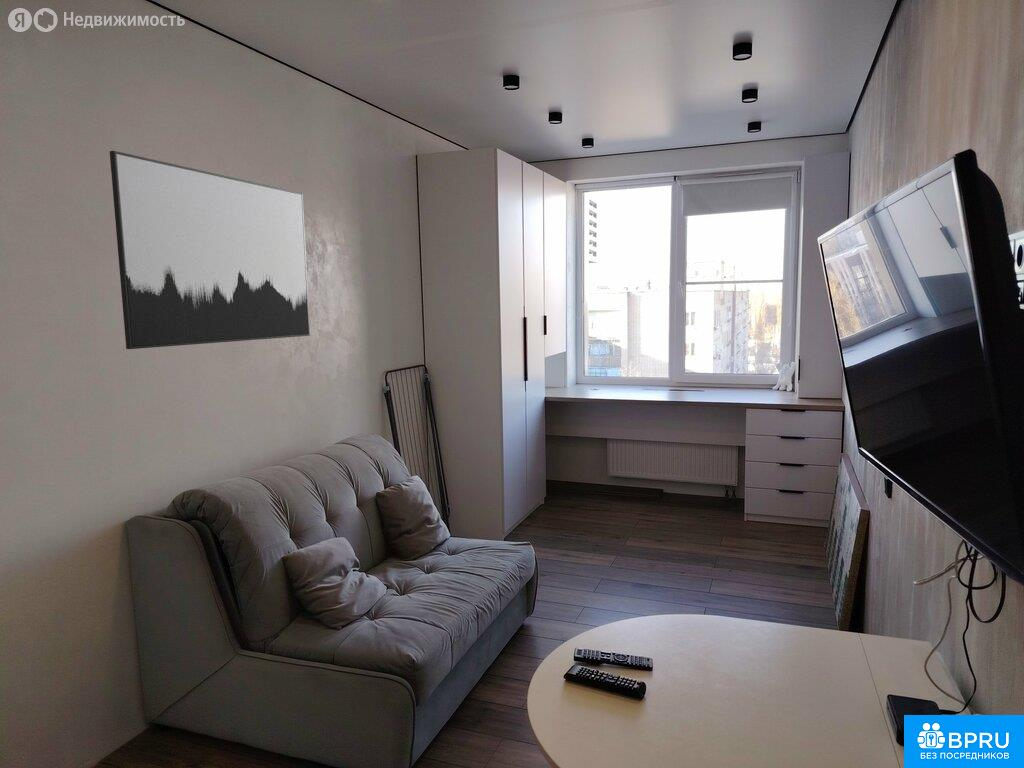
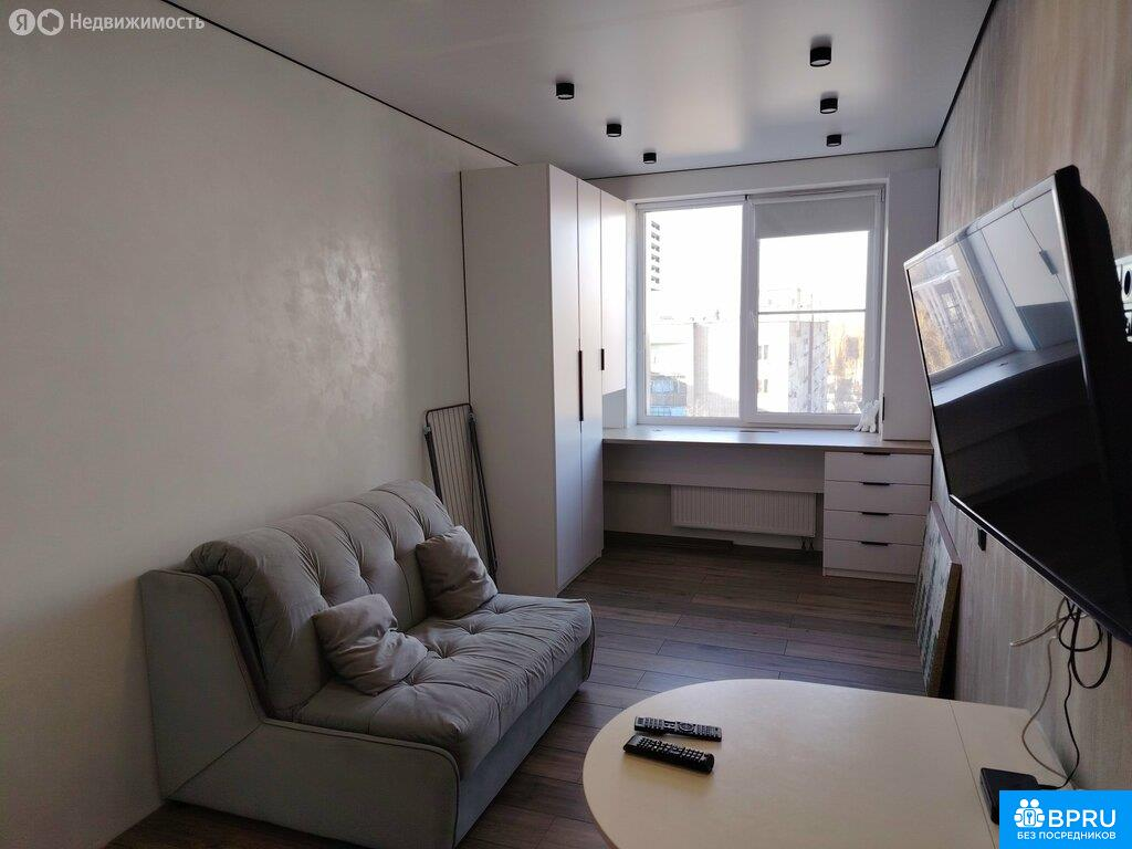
- wall art [109,150,311,350]
